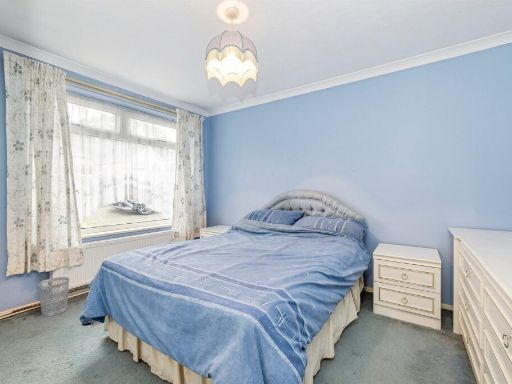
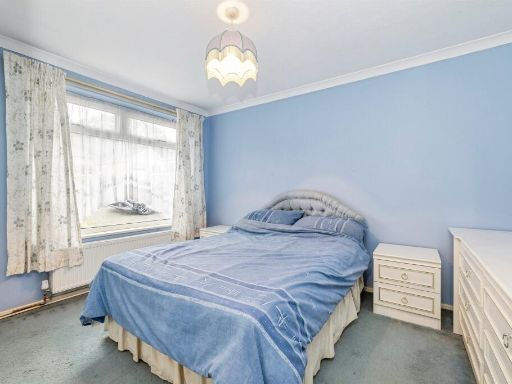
- wastebasket [37,276,70,317]
